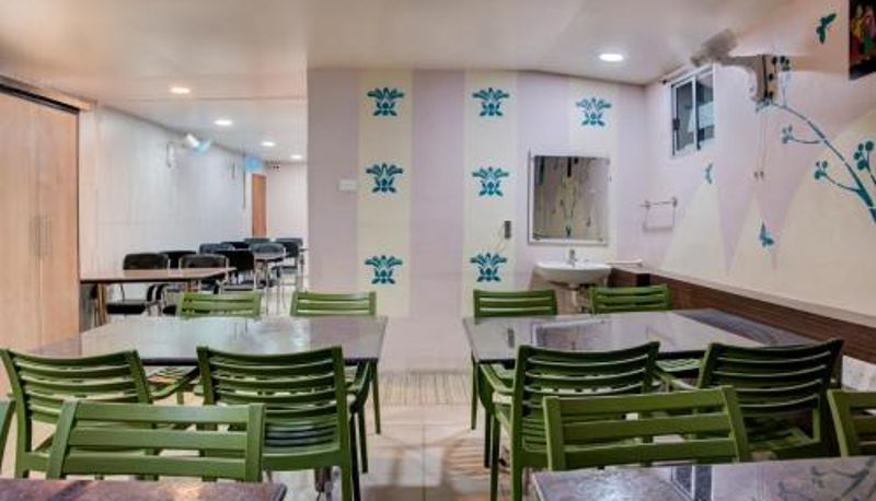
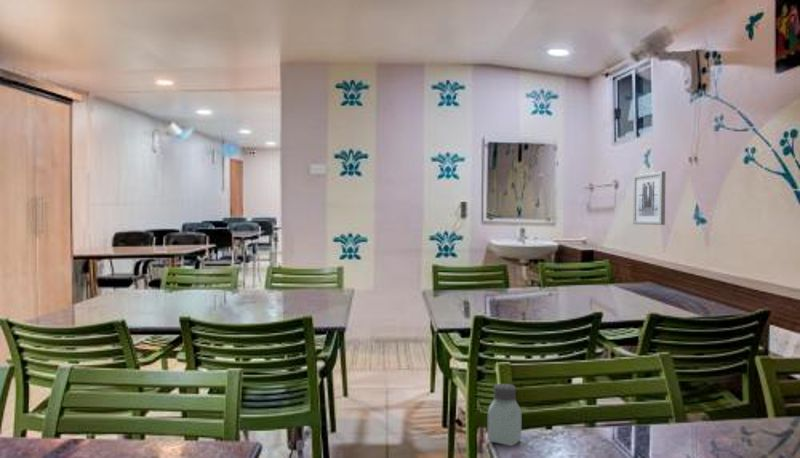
+ wall art [632,170,667,226]
+ saltshaker [486,383,522,447]
